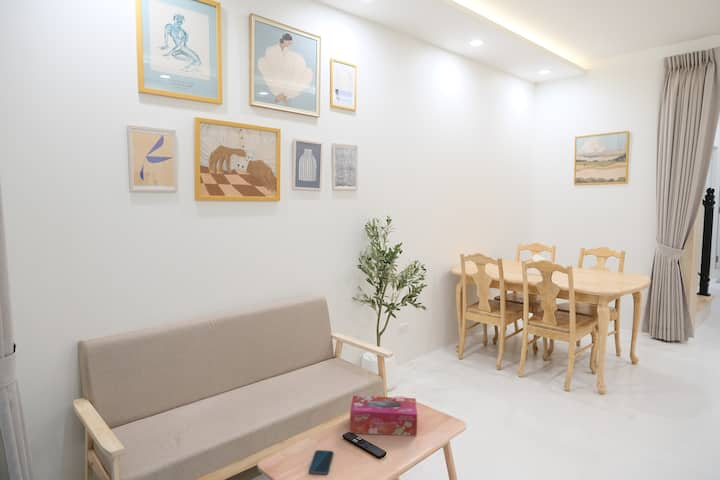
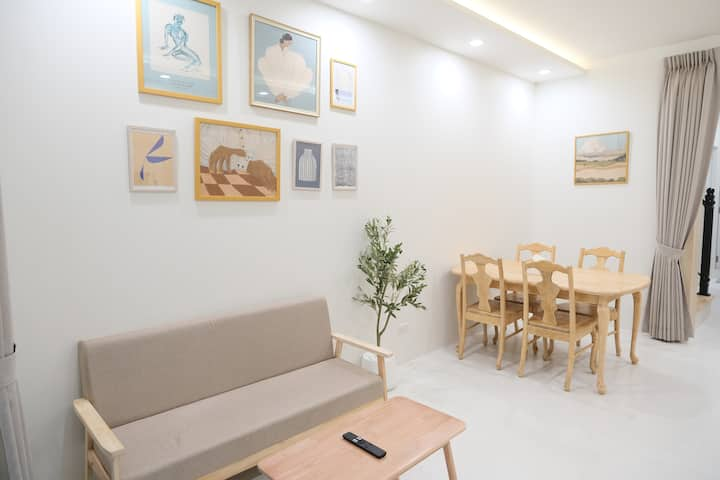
- tissue box [349,395,418,437]
- smartphone [308,449,334,476]
